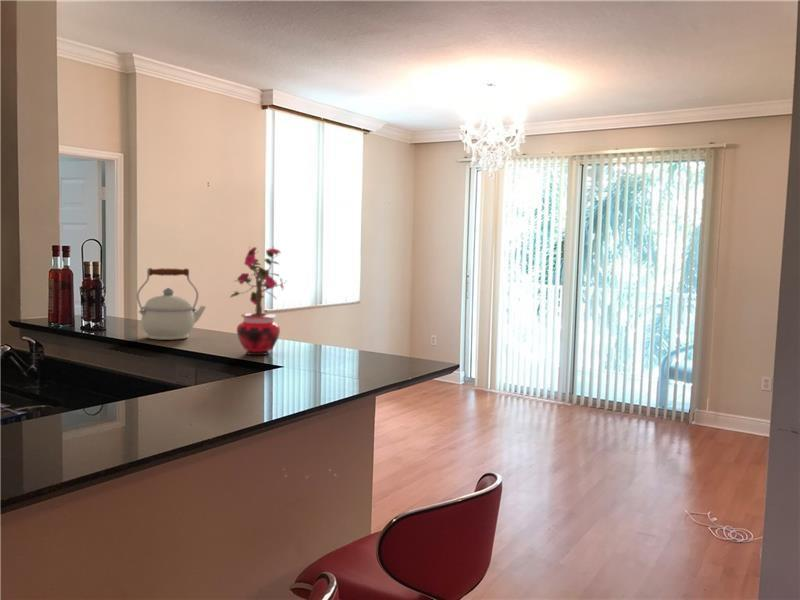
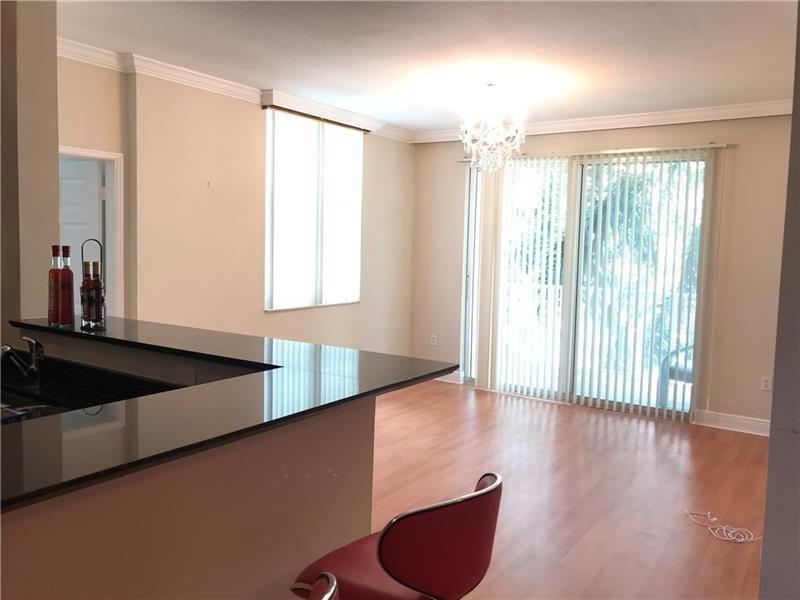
- potted plant [229,246,287,356]
- kettle [136,267,207,341]
